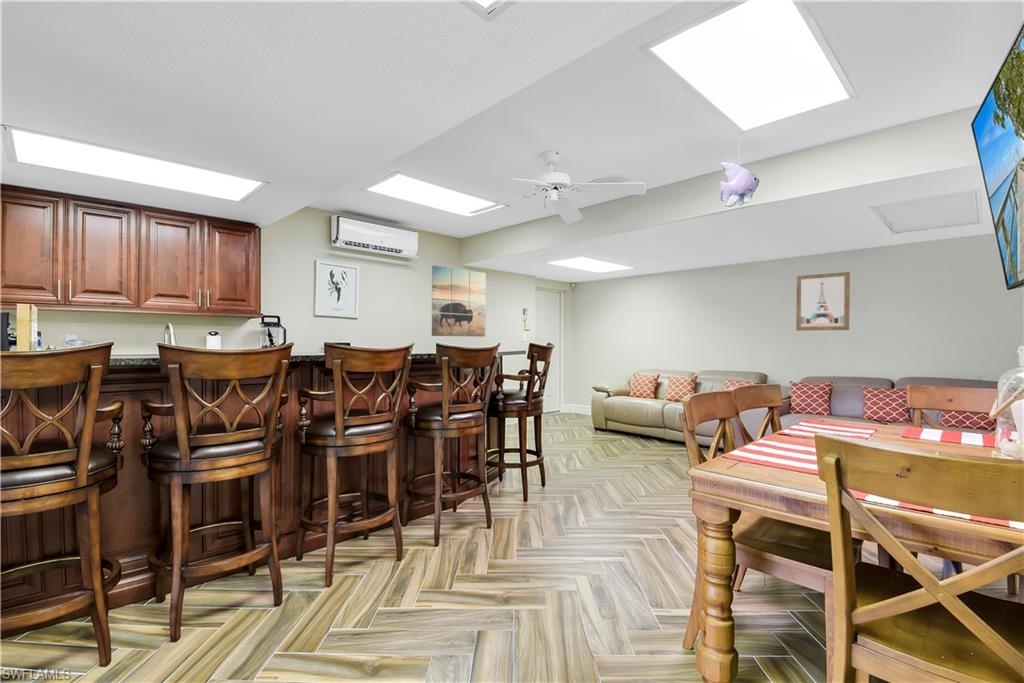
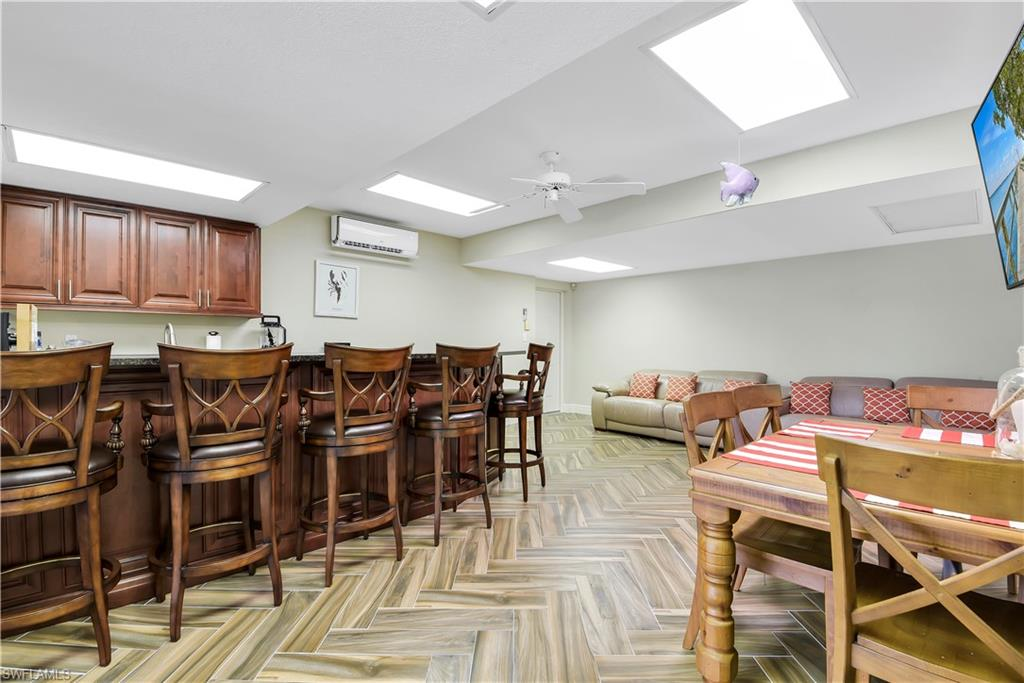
- wall art [795,271,851,331]
- wall art [431,264,487,338]
